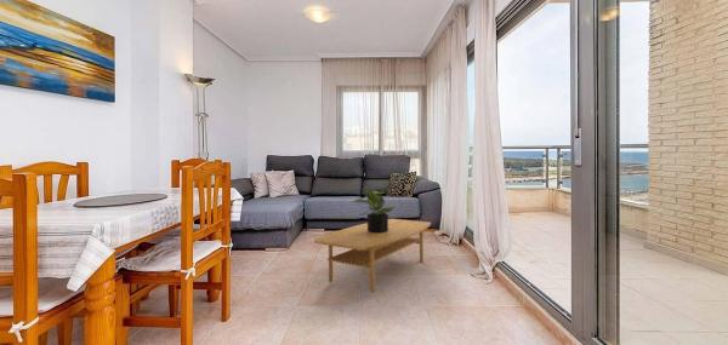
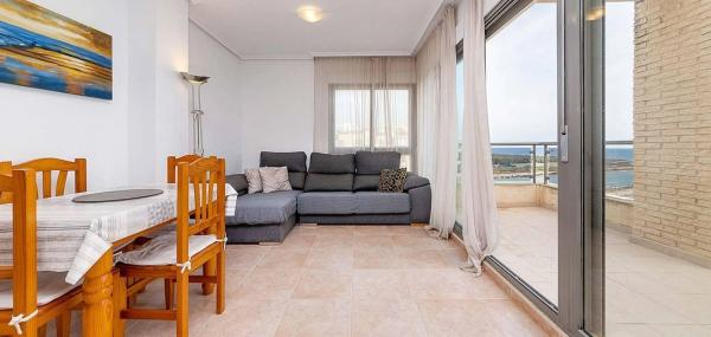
- coffee table [313,218,432,294]
- potted plant [349,183,400,234]
